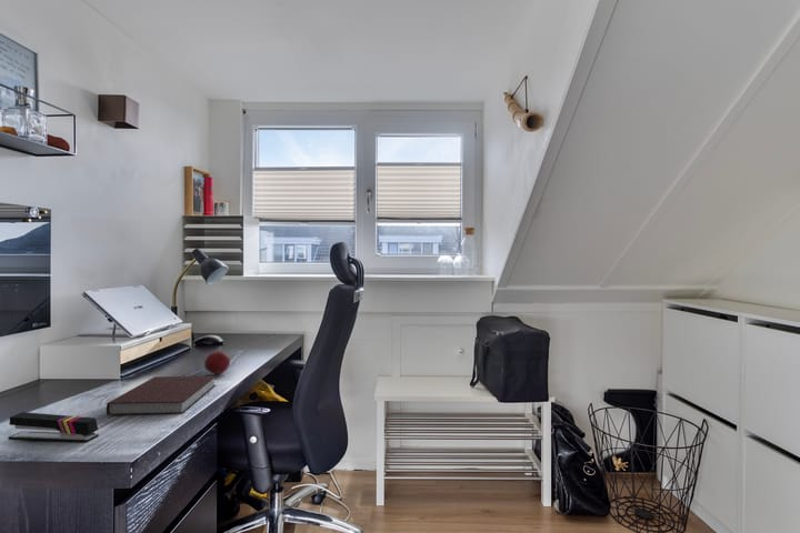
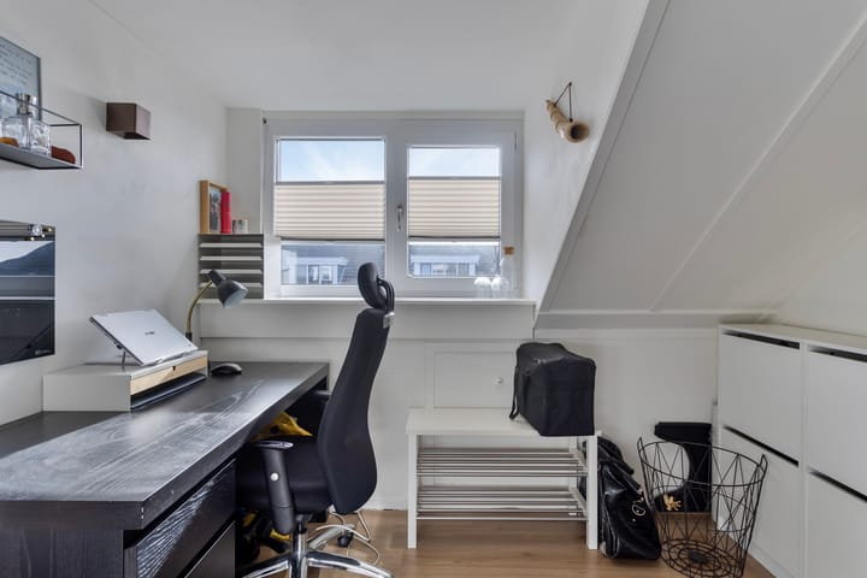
- stapler [7,411,100,444]
- notebook [106,375,217,416]
- apple [203,350,231,375]
